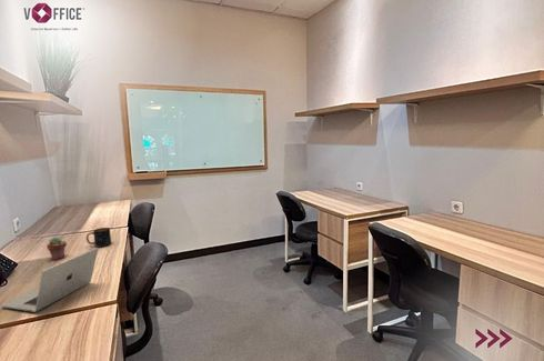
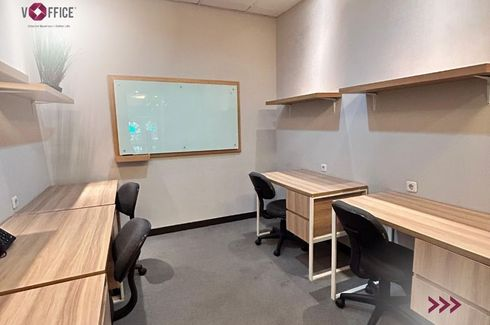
- potted succulent [46,237,68,261]
- laptop [0,248,99,313]
- mug [85,227,112,249]
